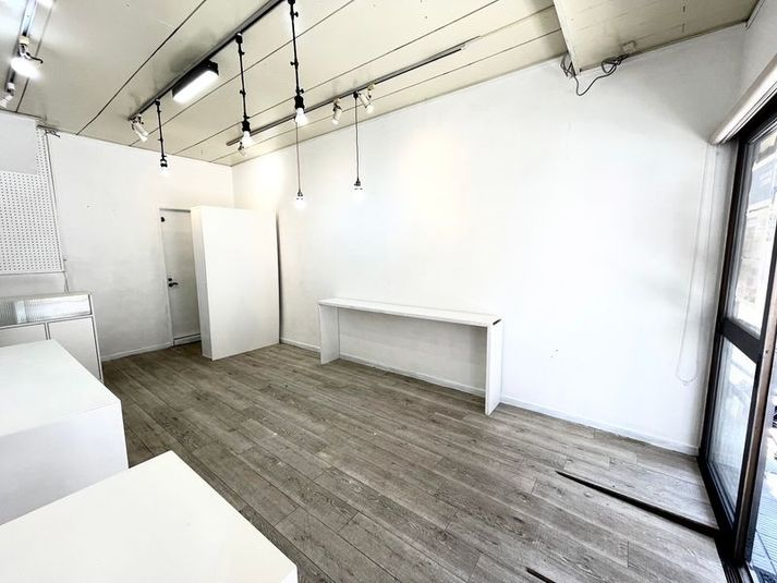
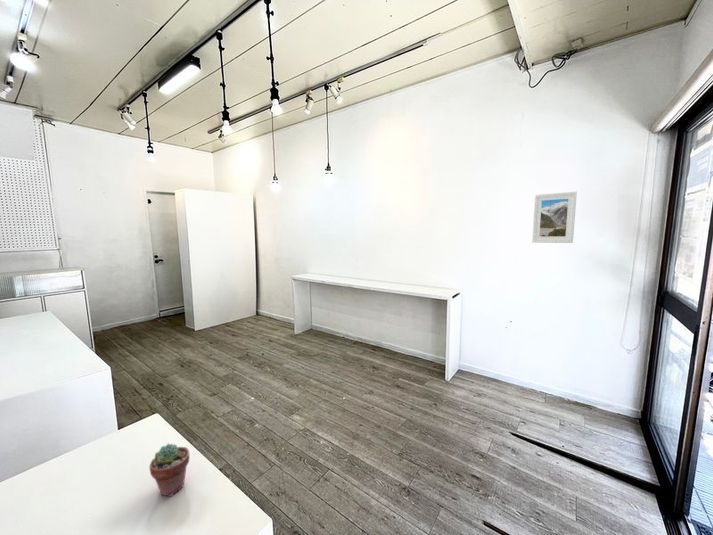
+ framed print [531,191,578,244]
+ potted succulent [149,442,190,498]
